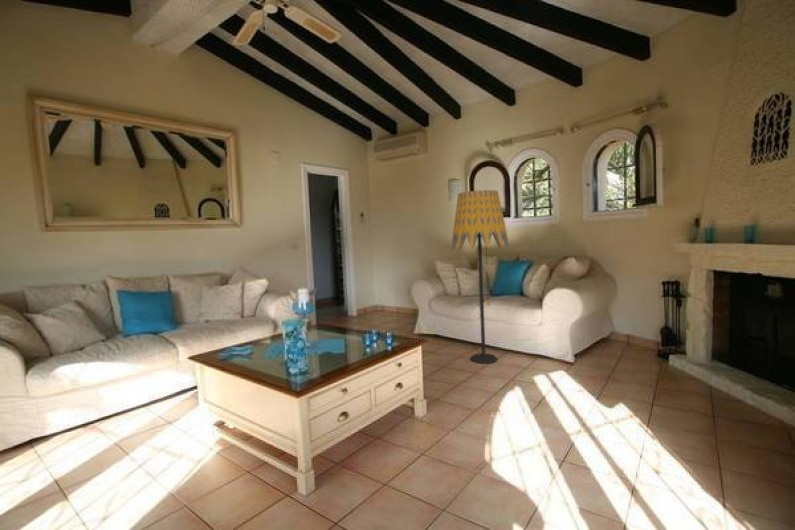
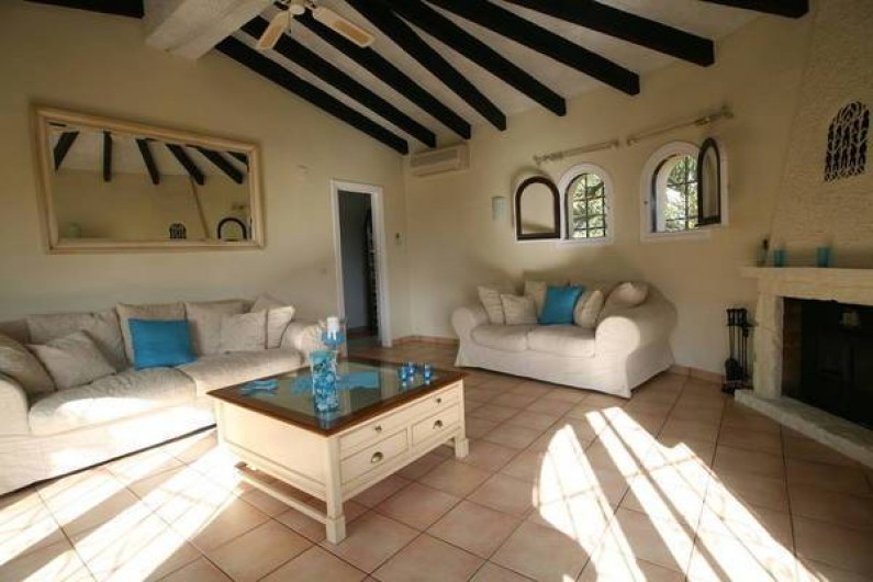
- floor lamp [450,189,511,364]
